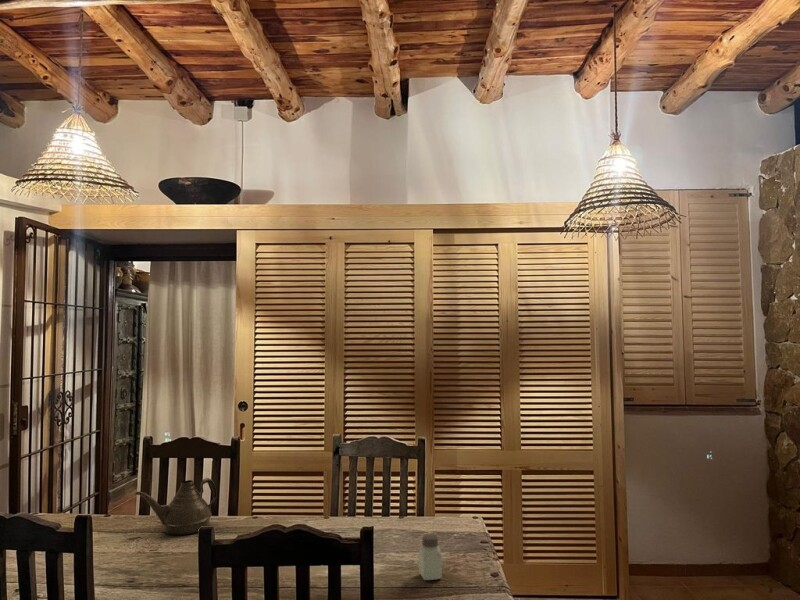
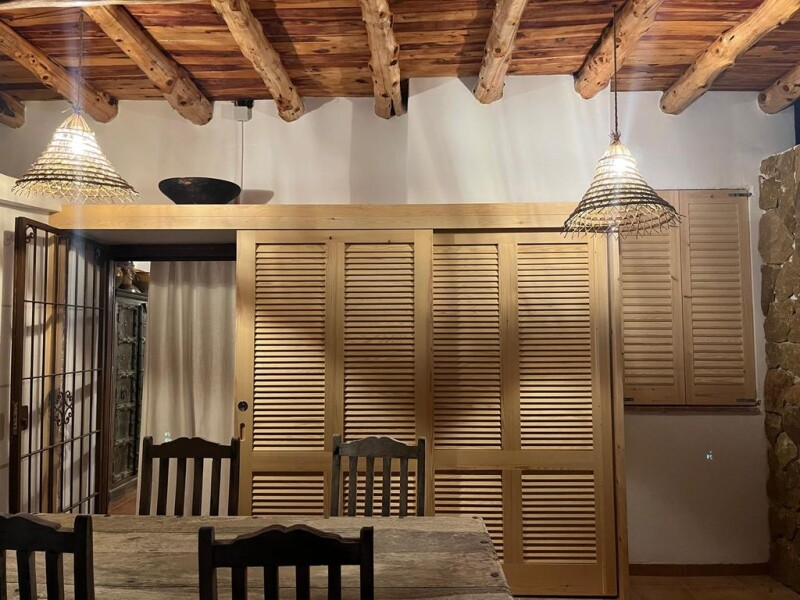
- saltshaker [418,533,443,581]
- teapot [134,477,218,536]
